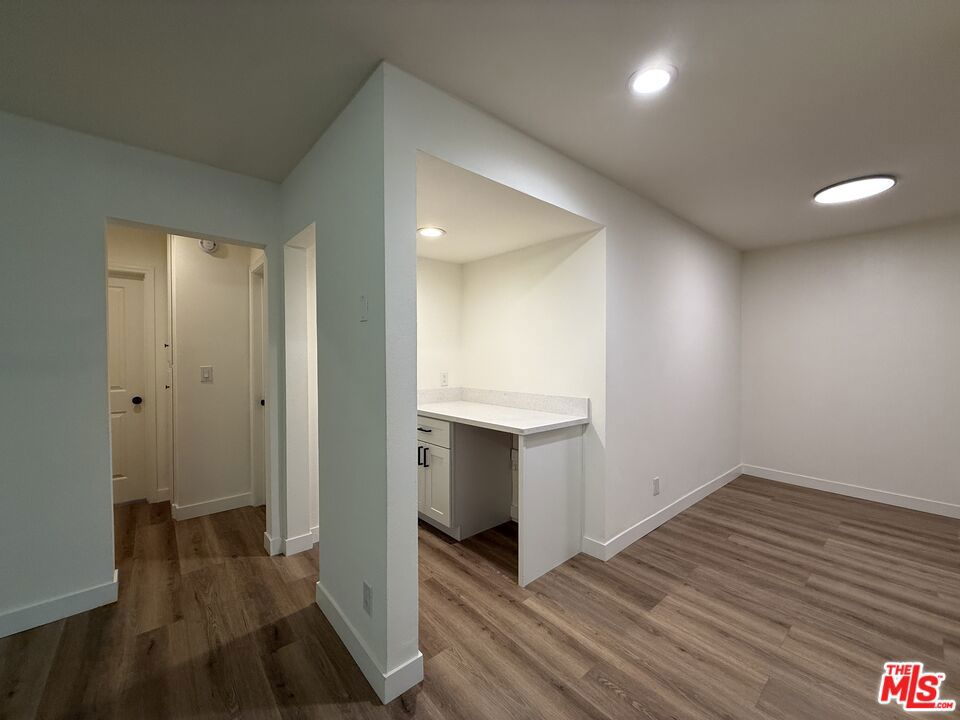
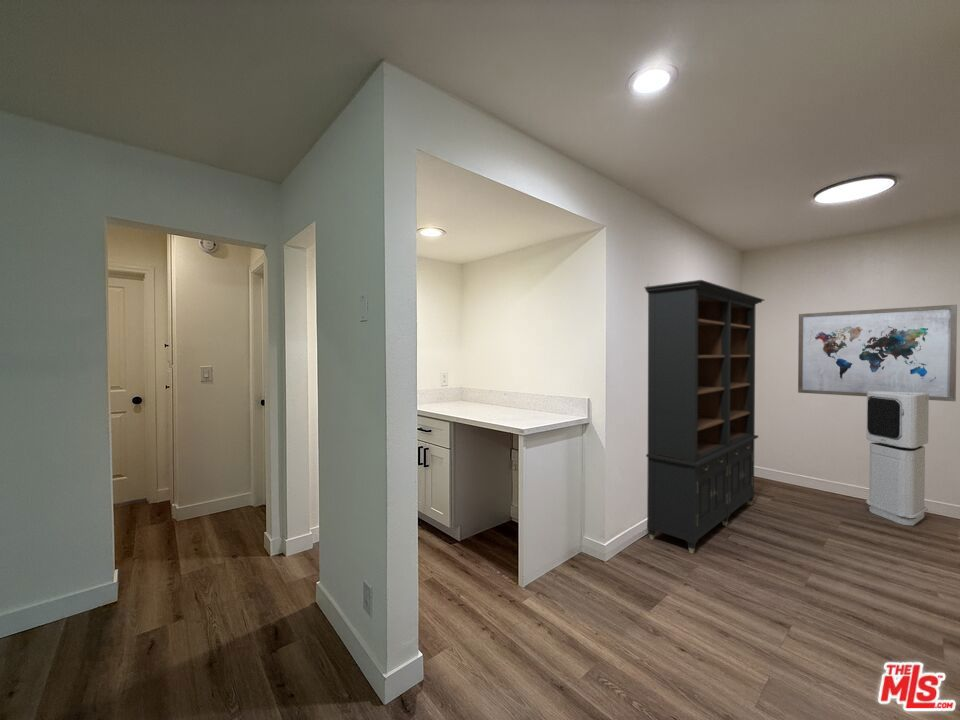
+ bookcase [643,279,766,554]
+ air purifier [865,391,930,527]
+ wall art [797,304,958,402]
